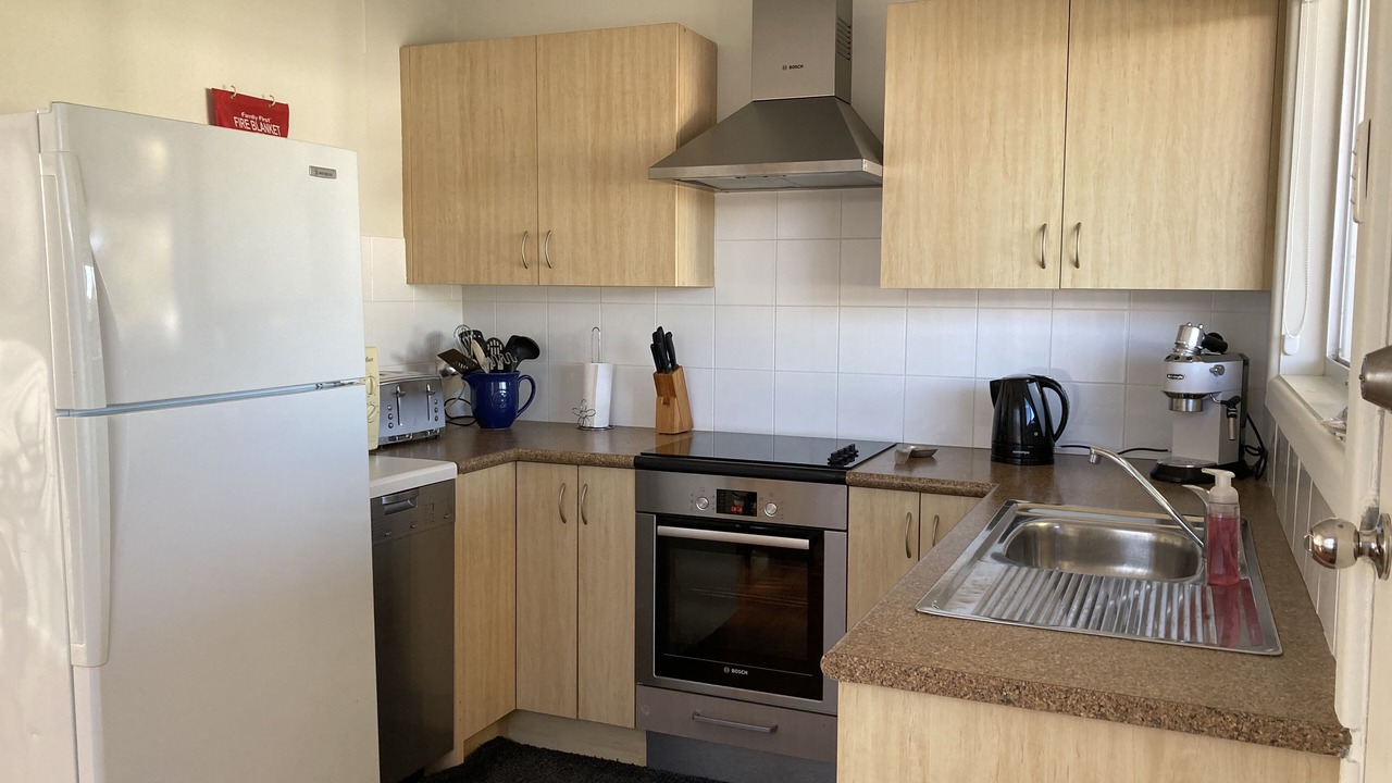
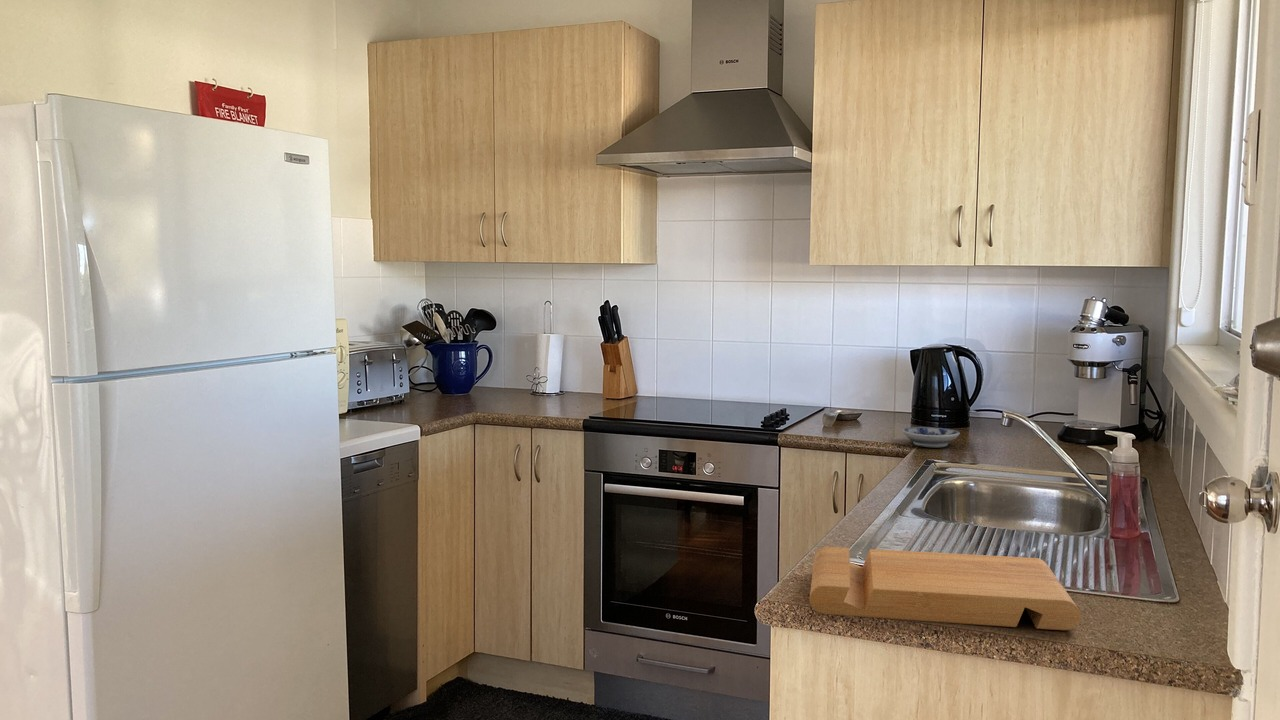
+ cutting board [808,546,1081,631]
+ bowl [902,426,961,448]
